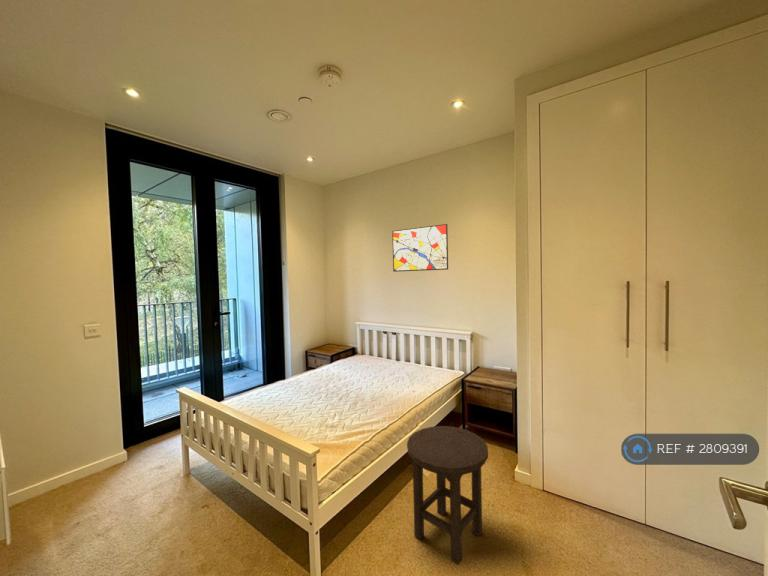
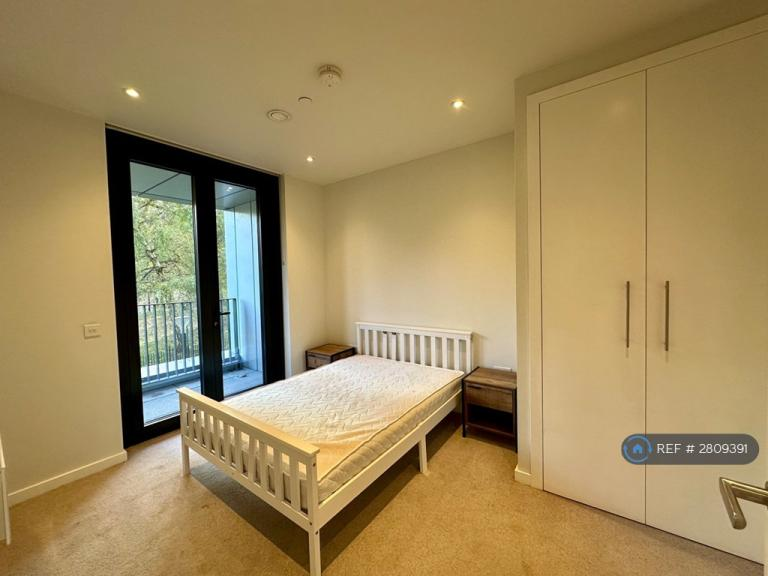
- stool [406,425,489,566]
- wall art [391,223,449,273]
